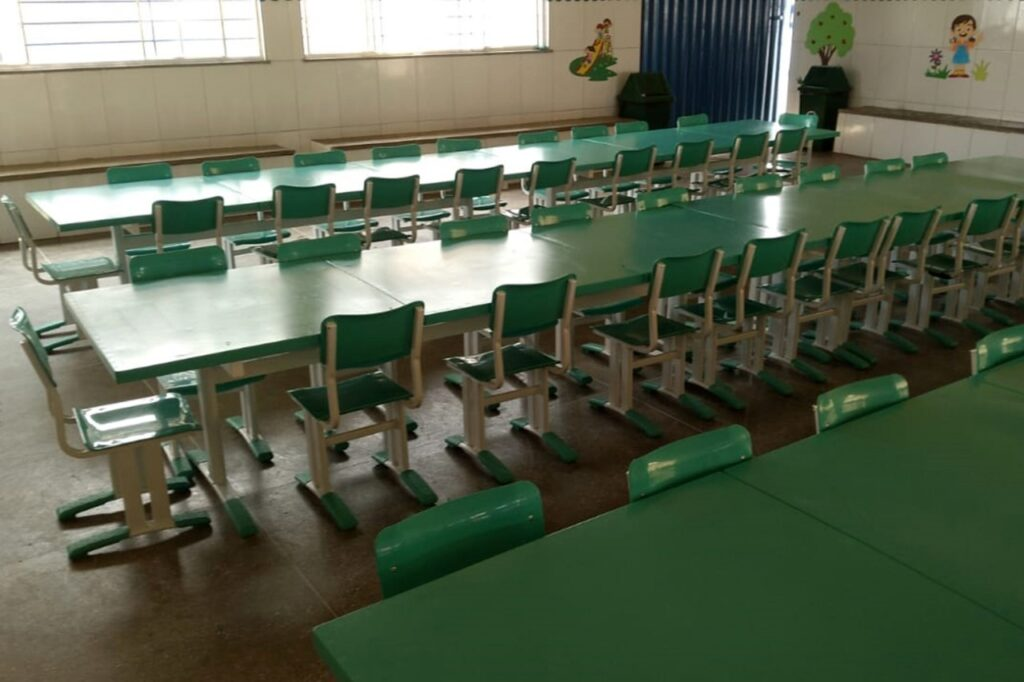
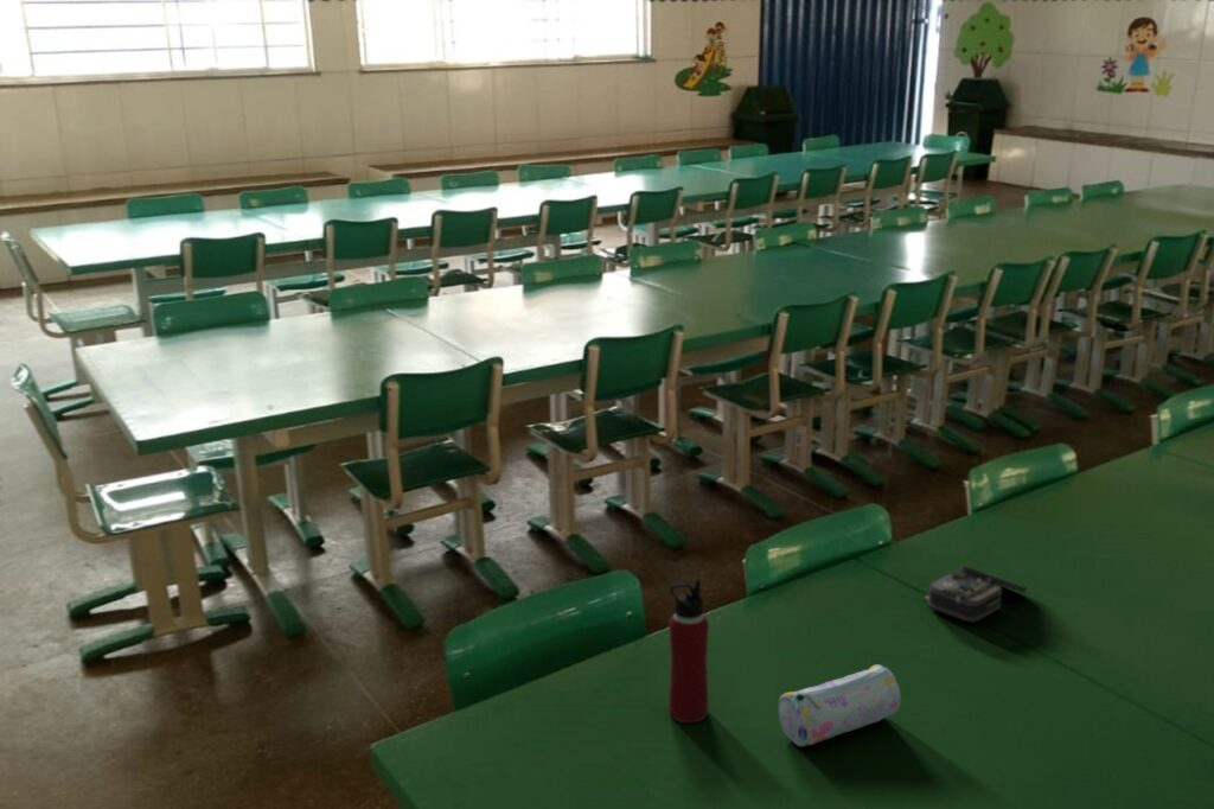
+ pencil case [777,664,902,747]
+ lunch box [924,563,1028,624]
+ water bottle [667,578,710,724]
